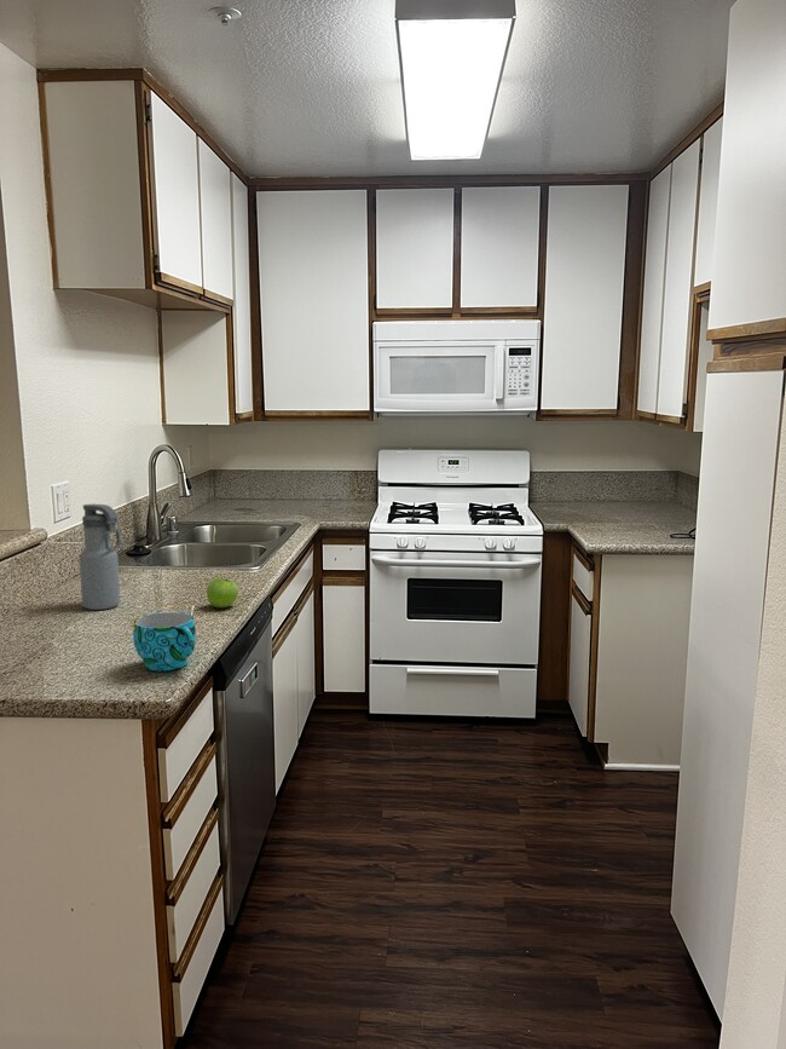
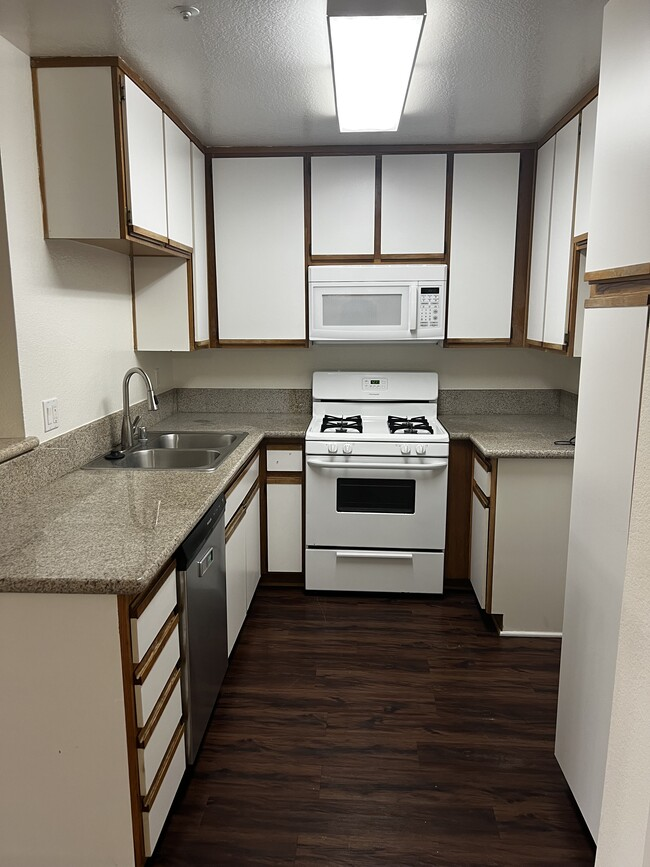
- fruit [206,577,239,609]
- cup [132,611,197,672]
- water bottle [79,503,121,611]
